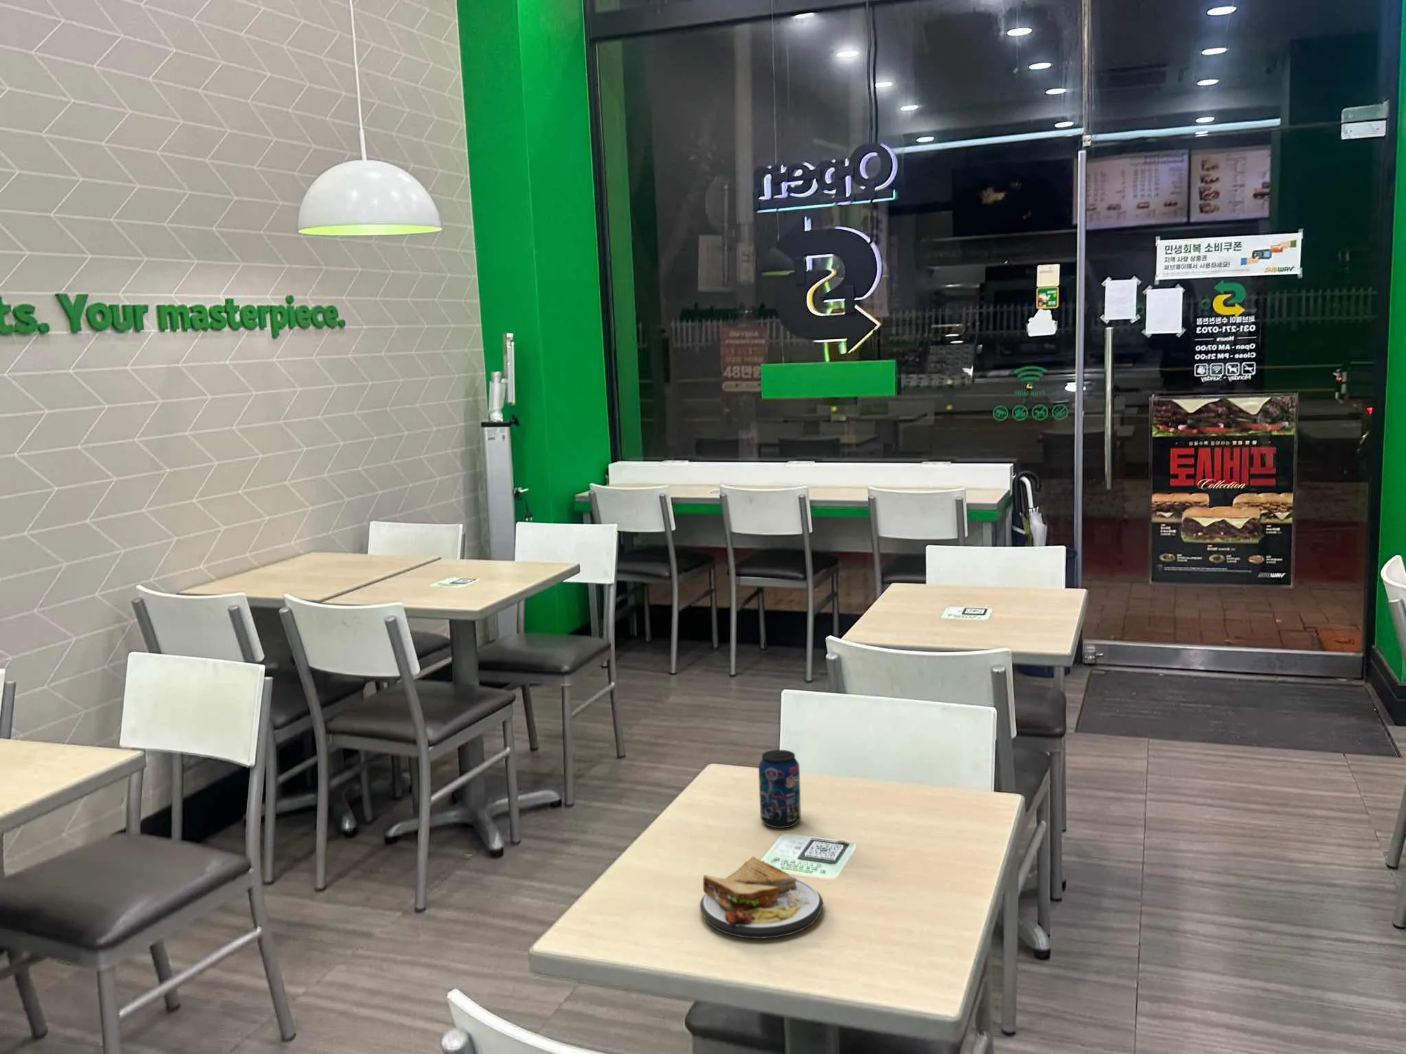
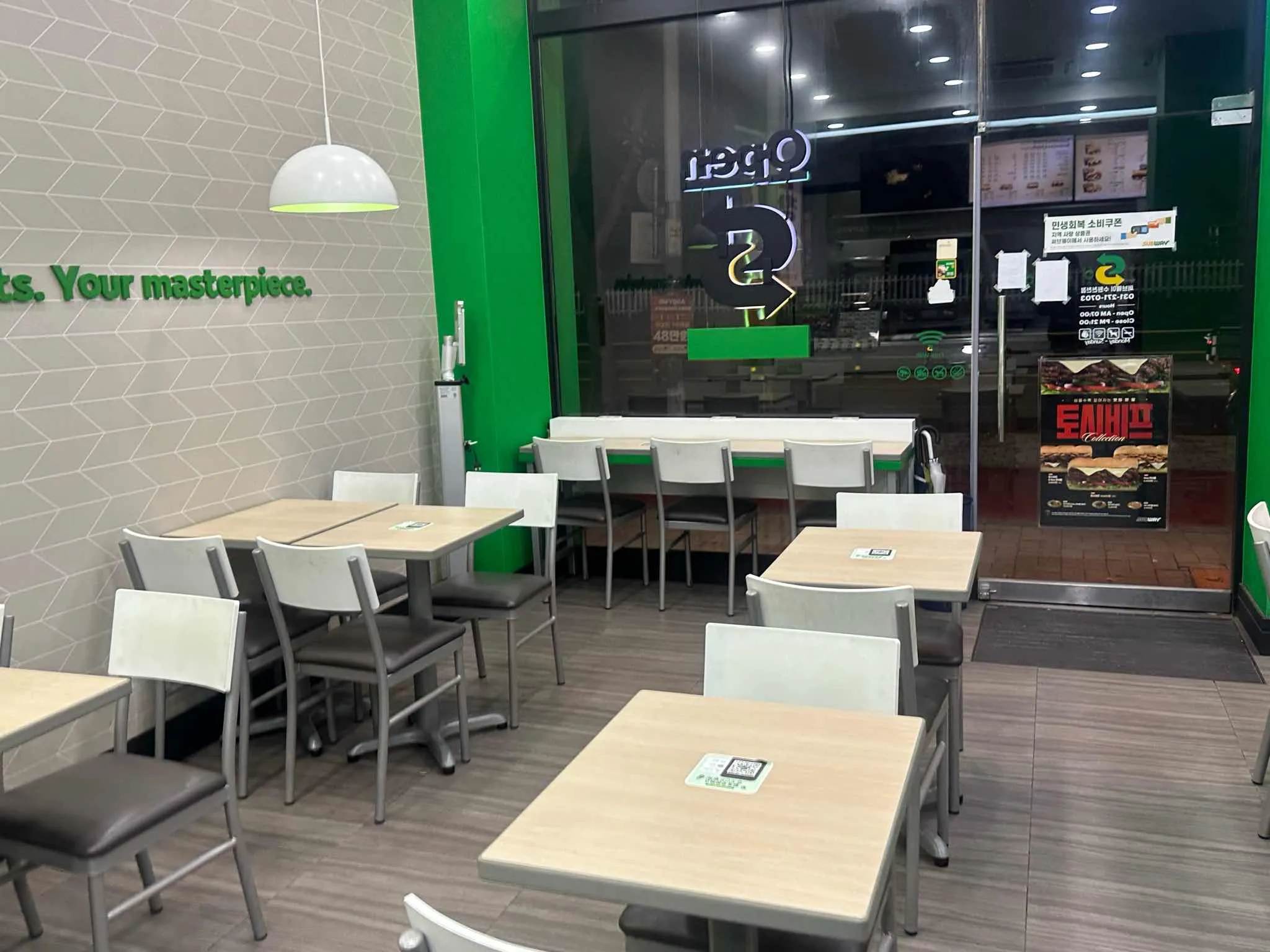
- beverage can [758,750,802,829]
- sandwich [699,857,824,939]
